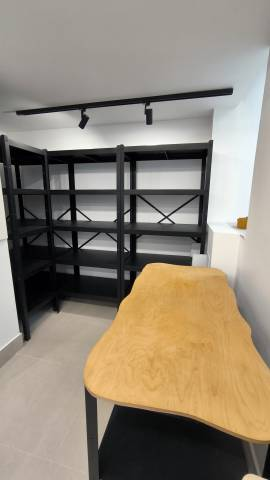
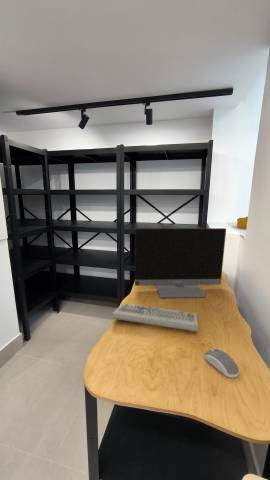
+ computer mouse [204,348,240,379]
+ keyboard [111,302,199,333]
+ monitor [134,227,227,299]
